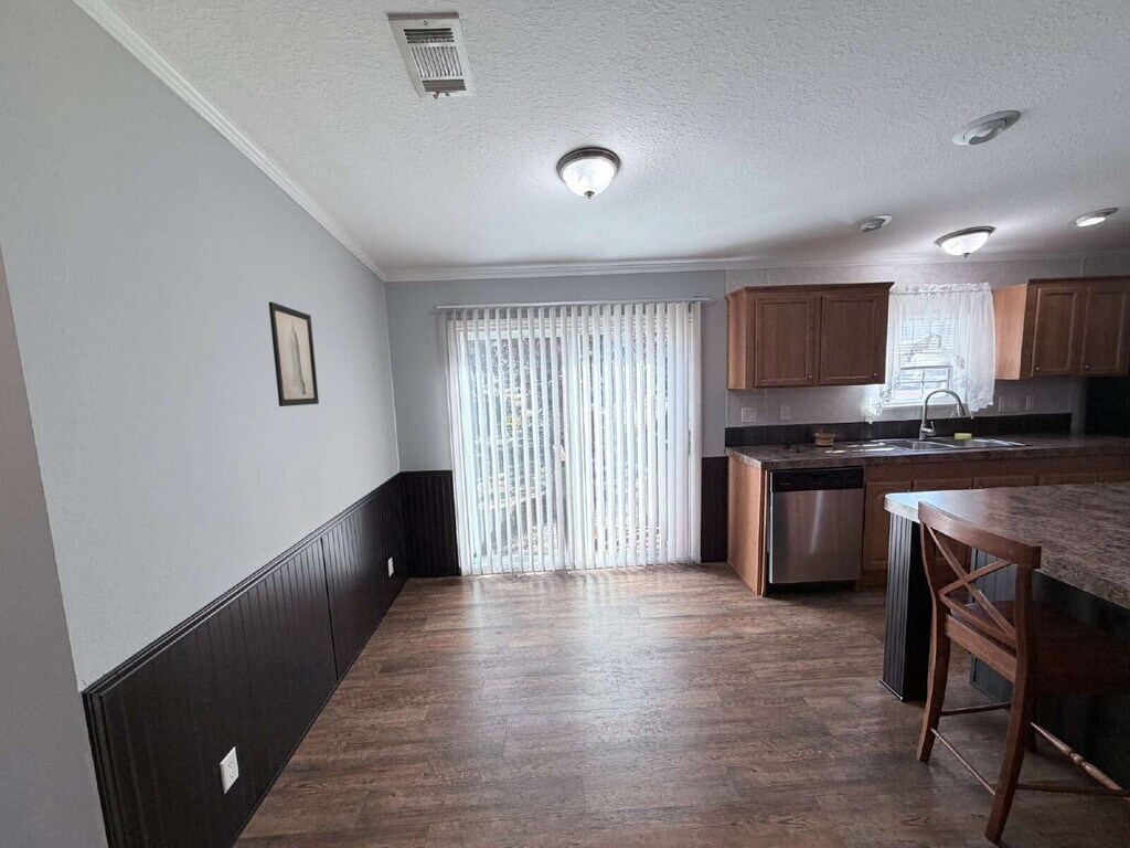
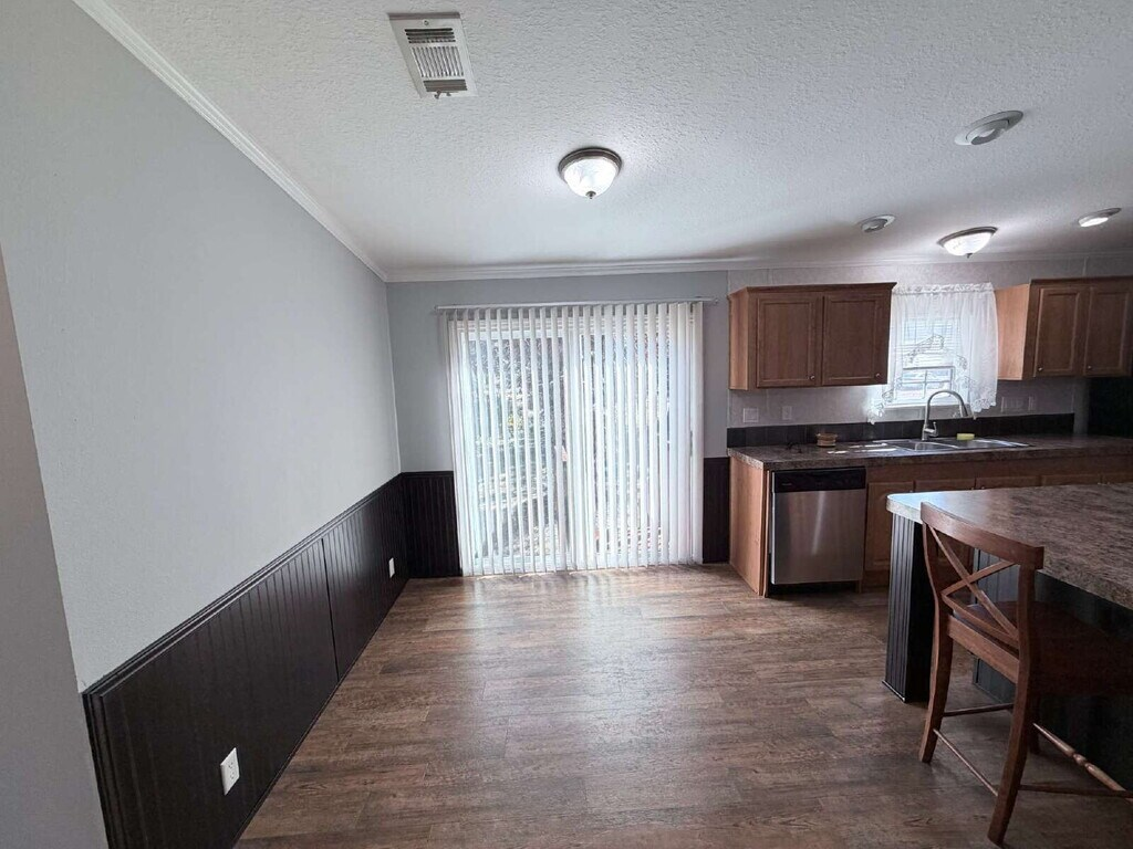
- wall art [268,301,320,407]
